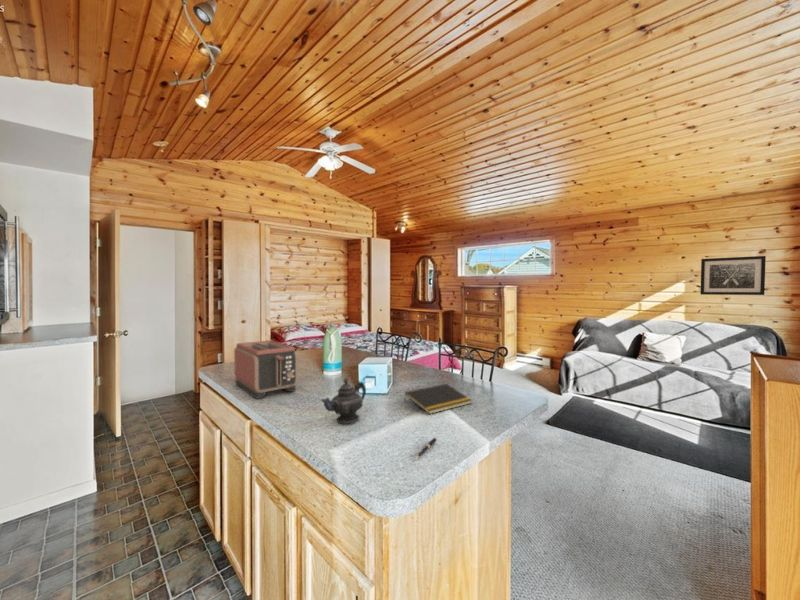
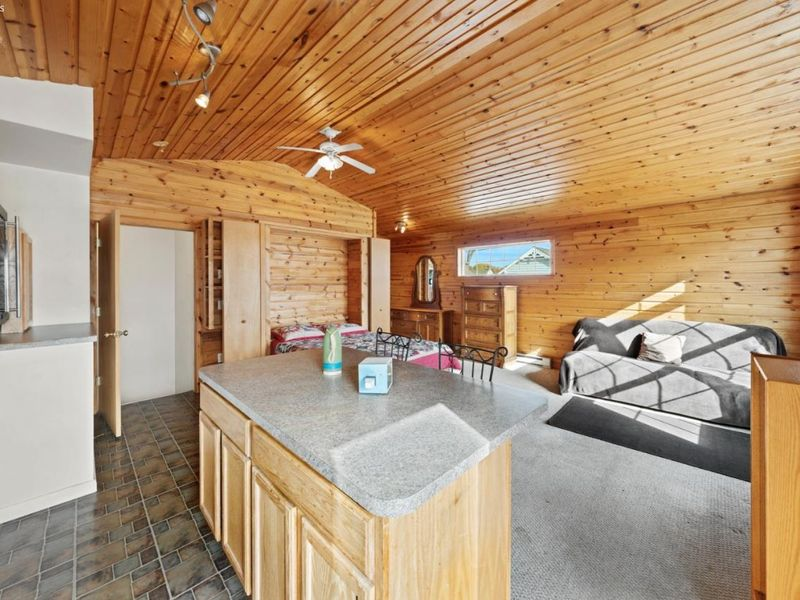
- pen [413,436,438,461]
- notepad [403,383,473,415]
- teapot [321,376,367,425]
- toaster [233,339,299,400]
- wall art [699,255,767,296]
